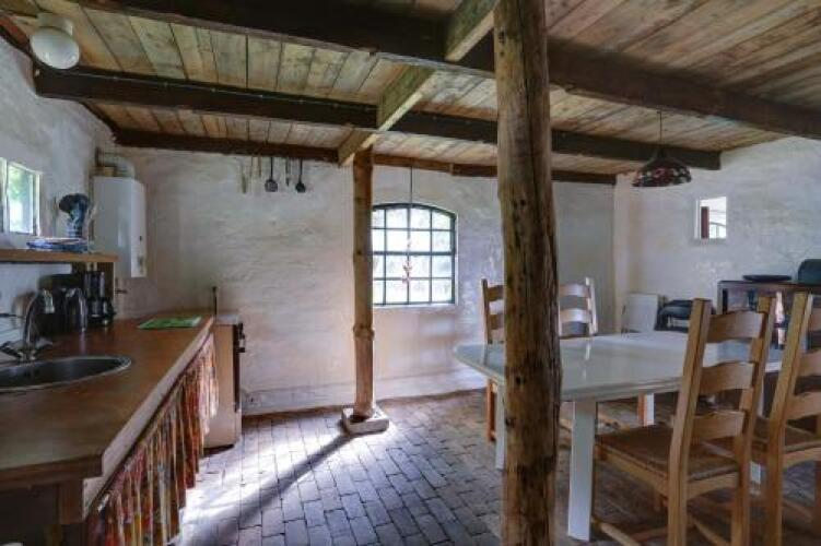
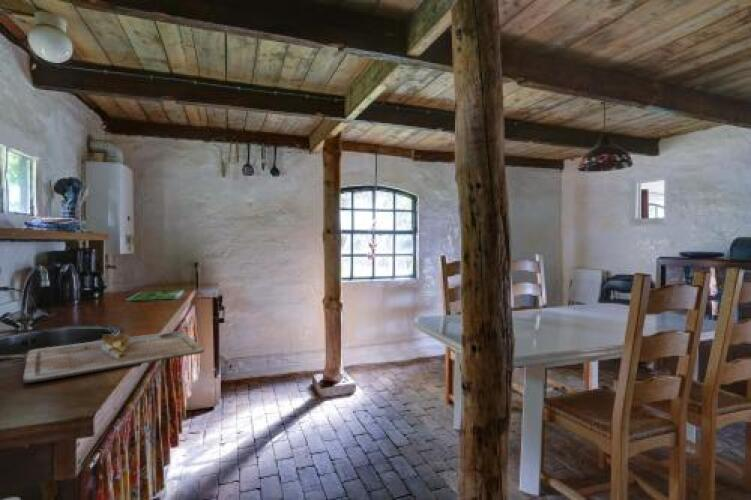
+ cutting board [22,330,205,384]
